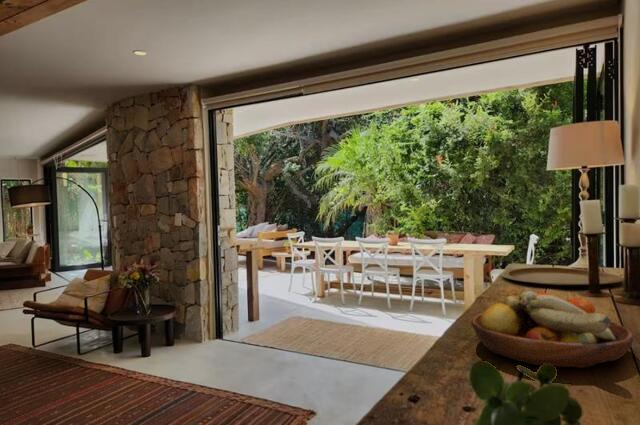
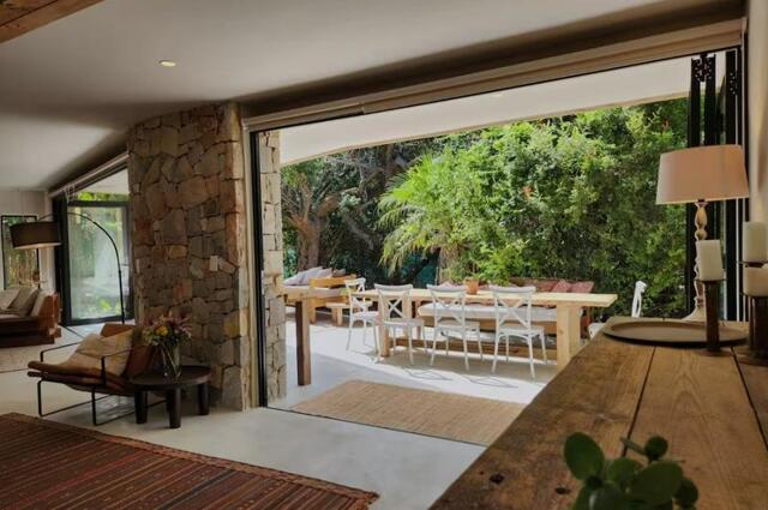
- fruit bowl [470,290,634,369]
